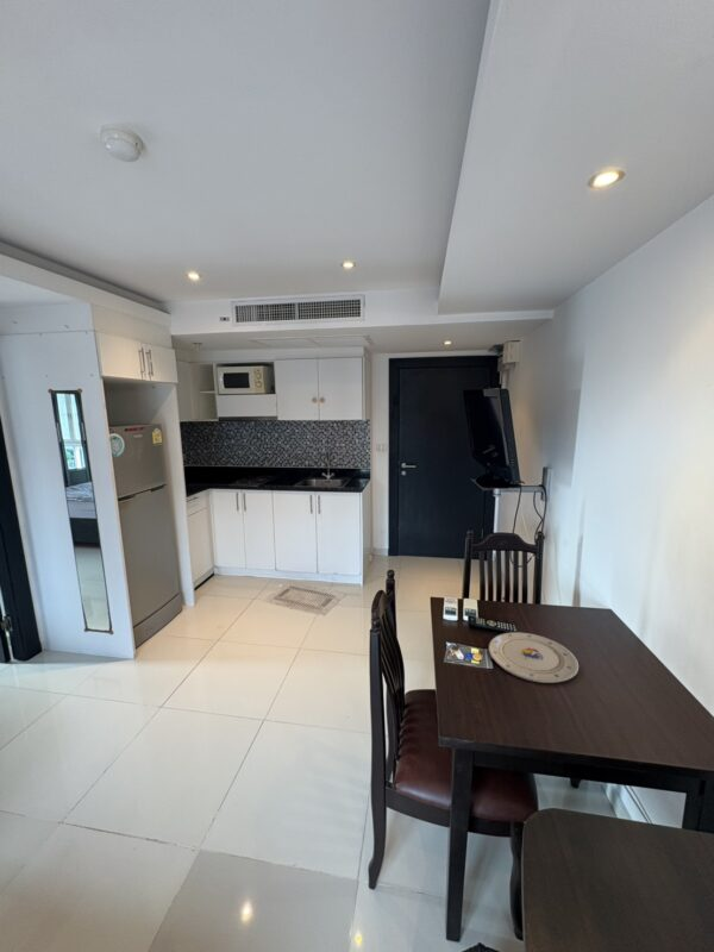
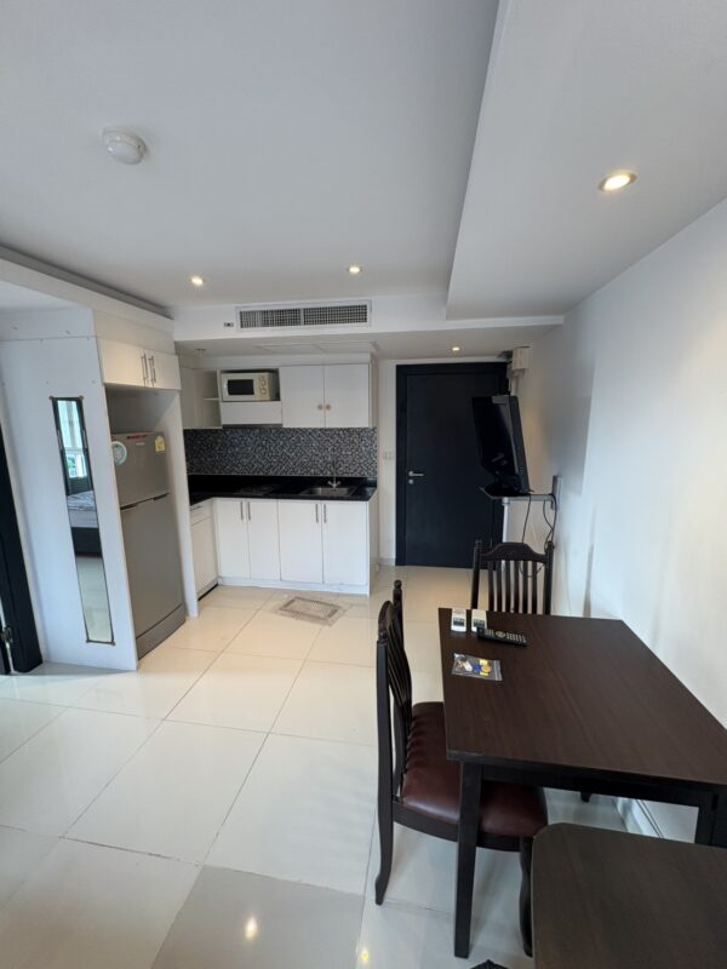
- plate [487,631,580,684]
